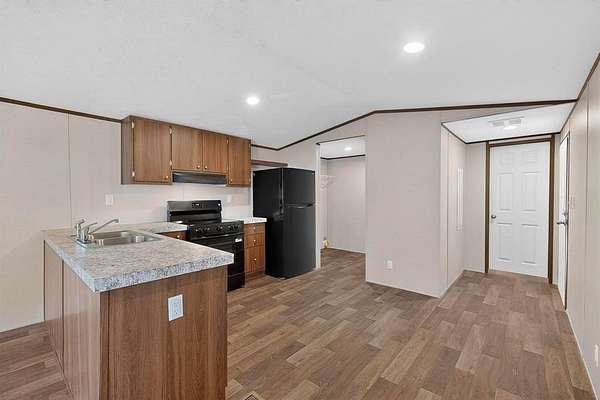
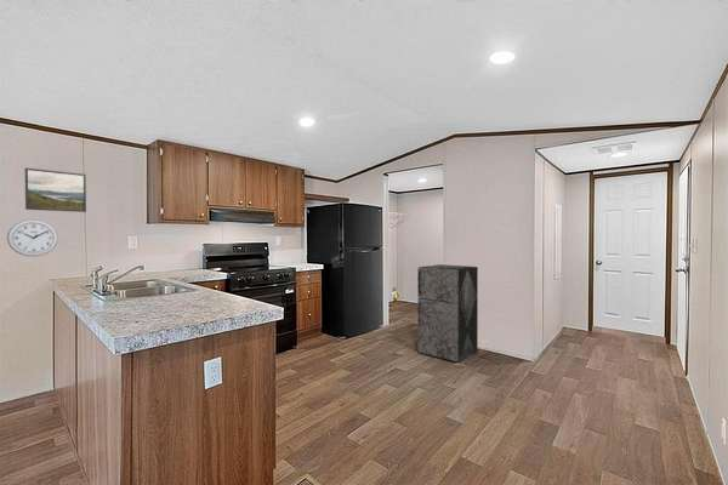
+ storage cabinet [416,263,479,363]
+ wall clock [6,218,59,257]
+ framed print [24,167,87,213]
